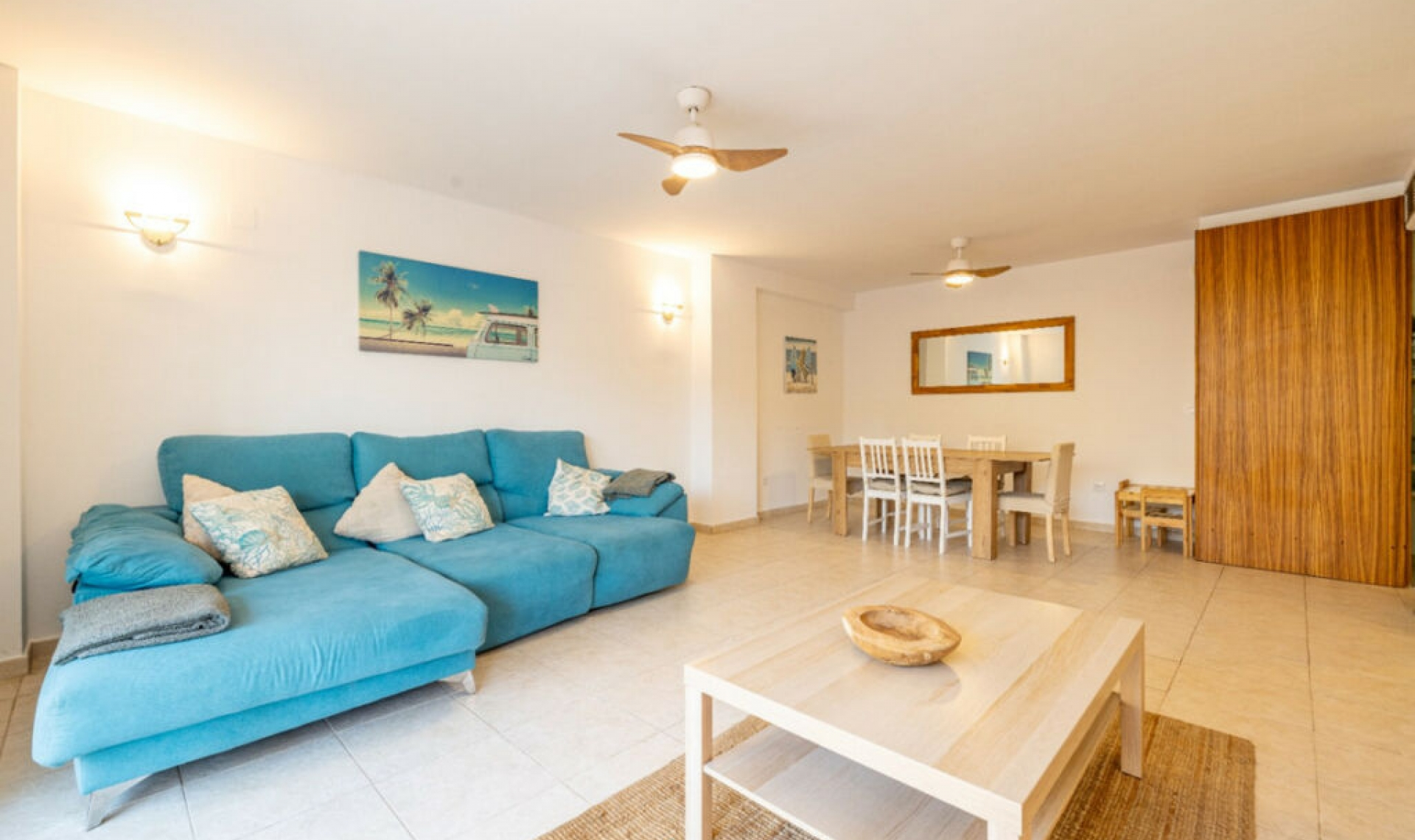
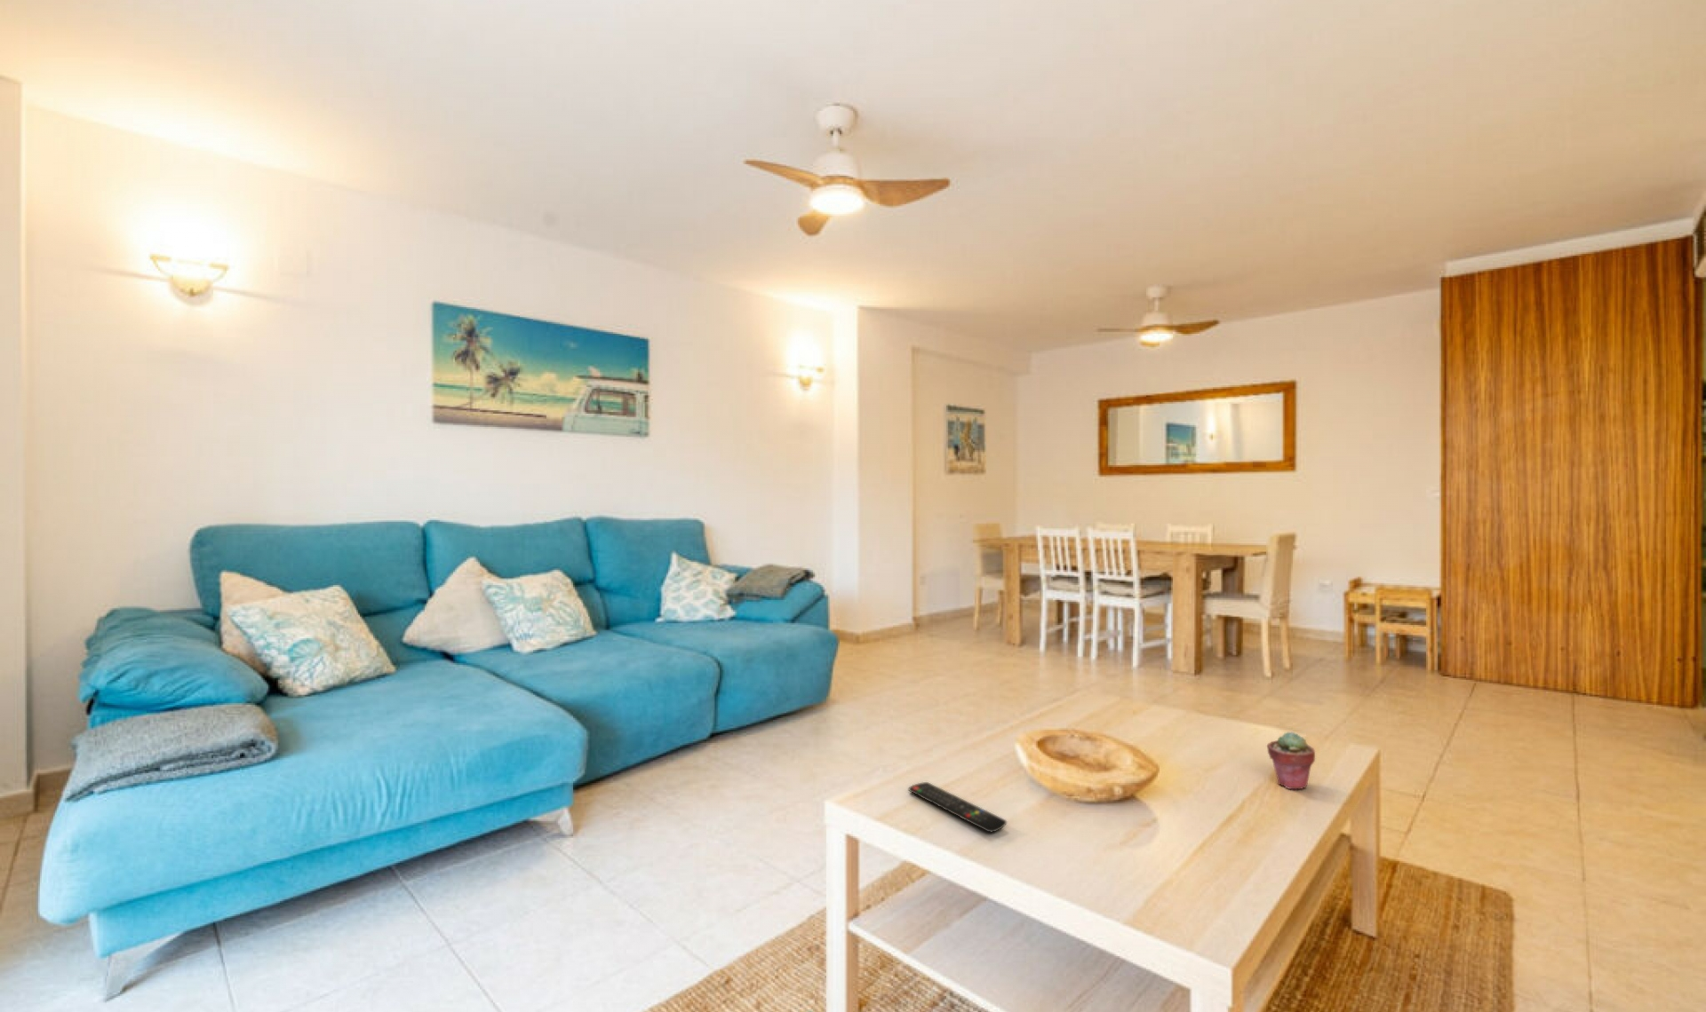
+ potted succulent [1266,730,1315,790]
+ remote control [908,781,1008,834]
